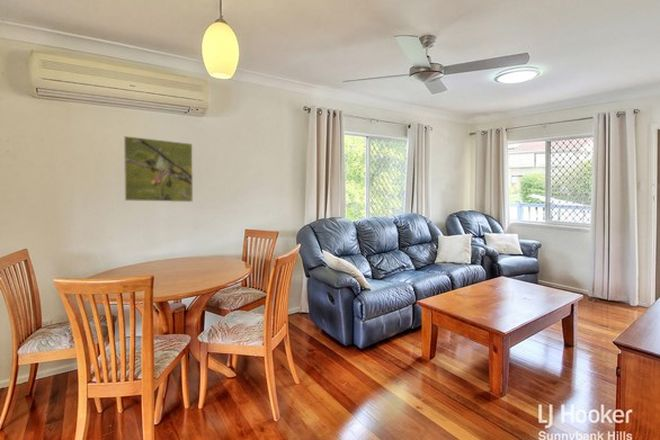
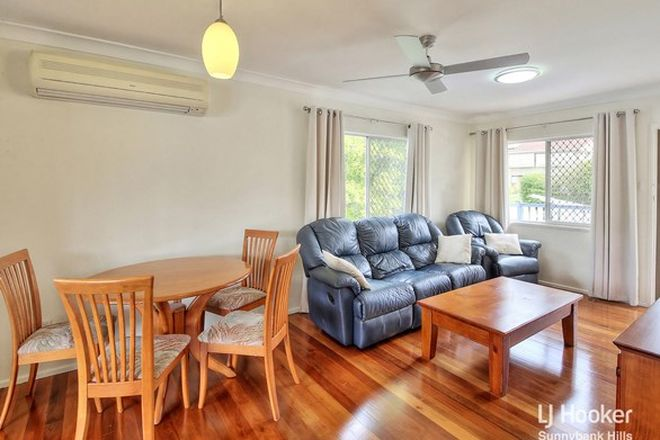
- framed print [123,135,194,203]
